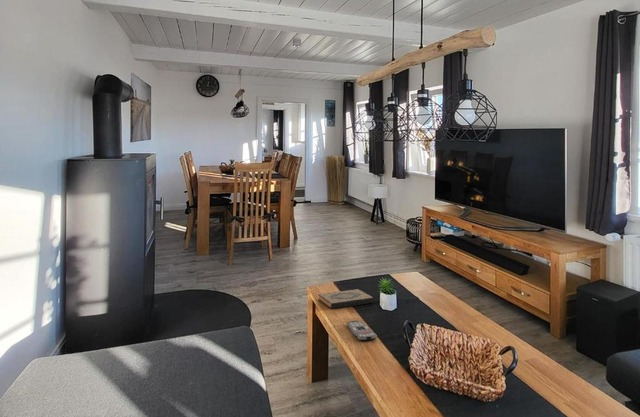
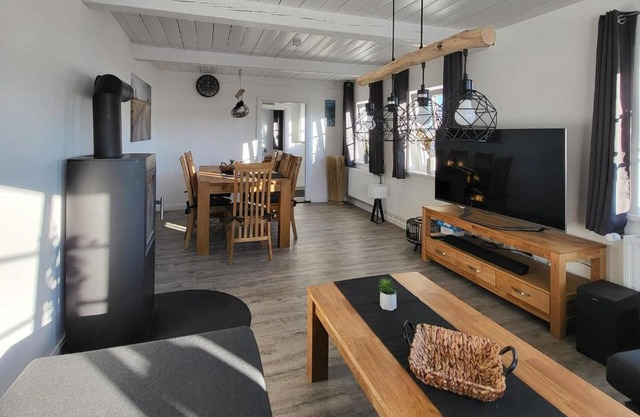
- hardback book [317,288,375,310]
- remote control [346,320,378,342]
